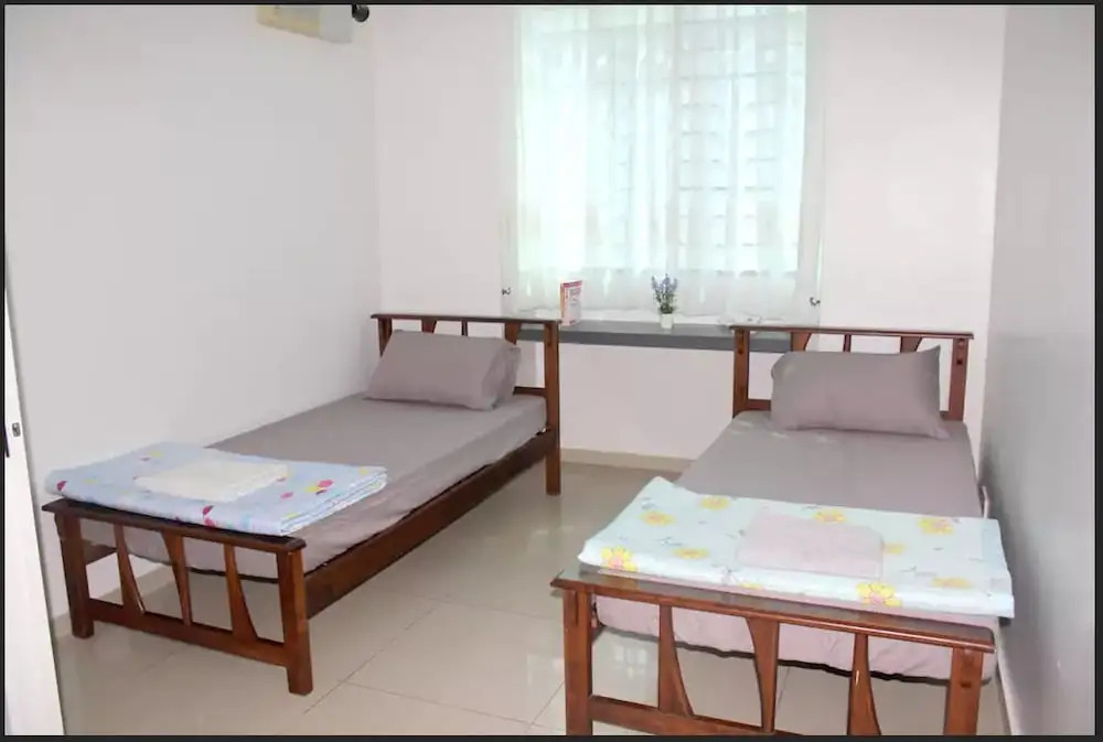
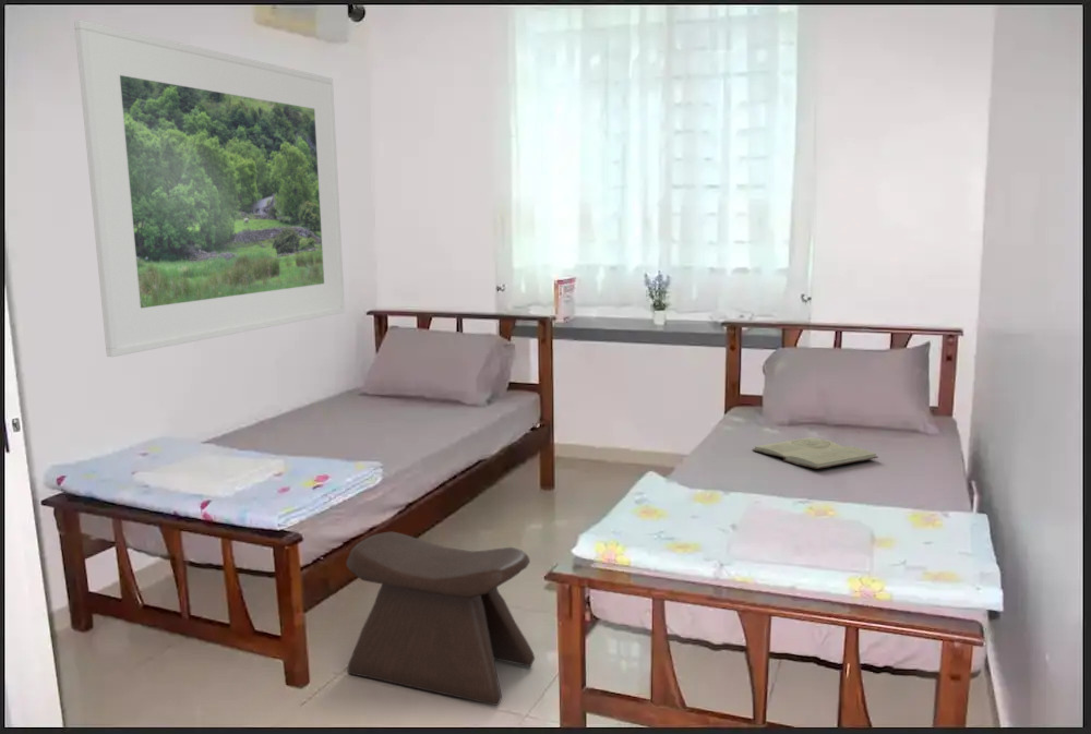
+ book [751,436,879,470]
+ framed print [73,19,346,358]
+ stool [345,530,536,707]
